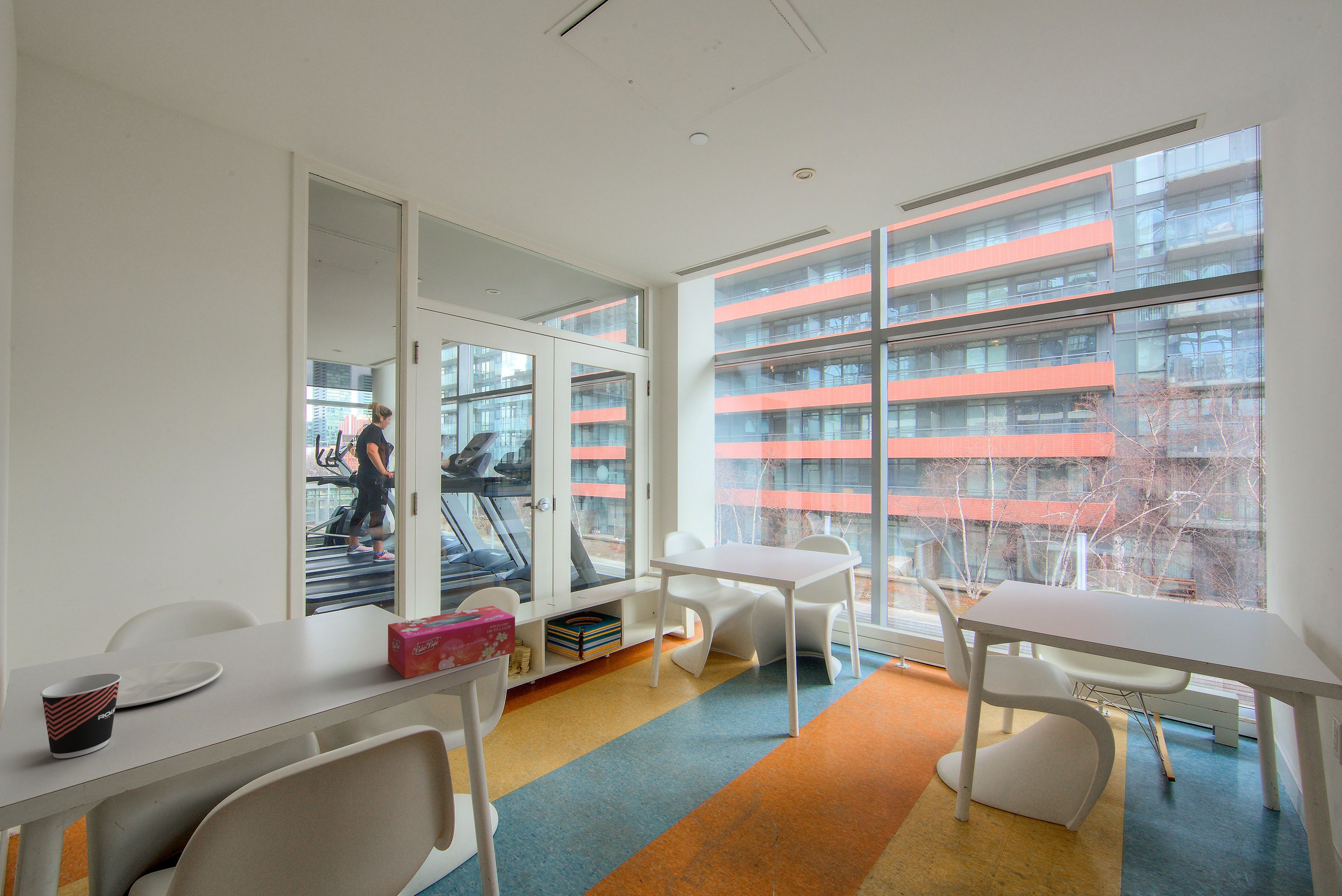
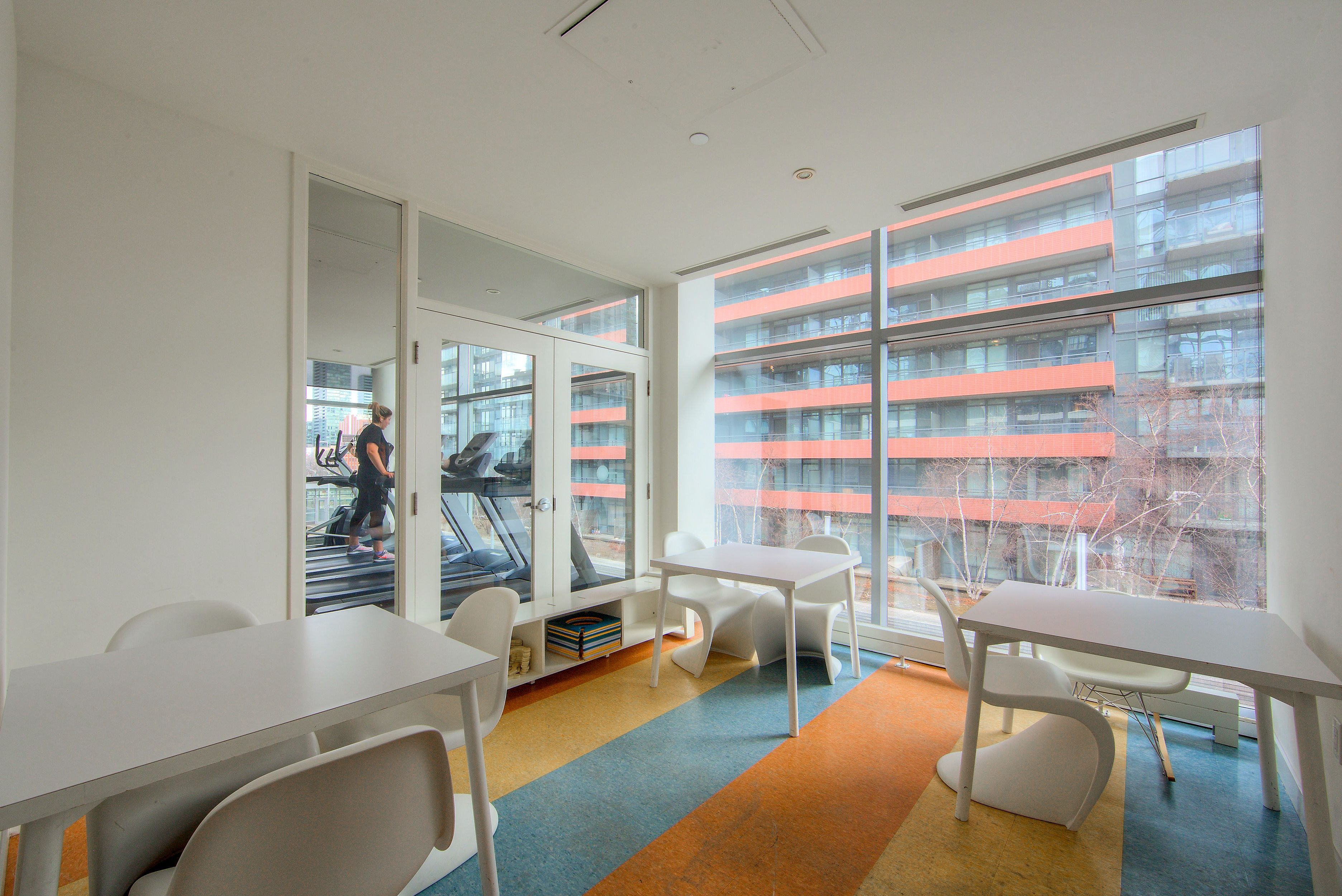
- cup [39,673,122,759]
- plate [113,660,223,709]
- tissue box [387,605,515,679]
